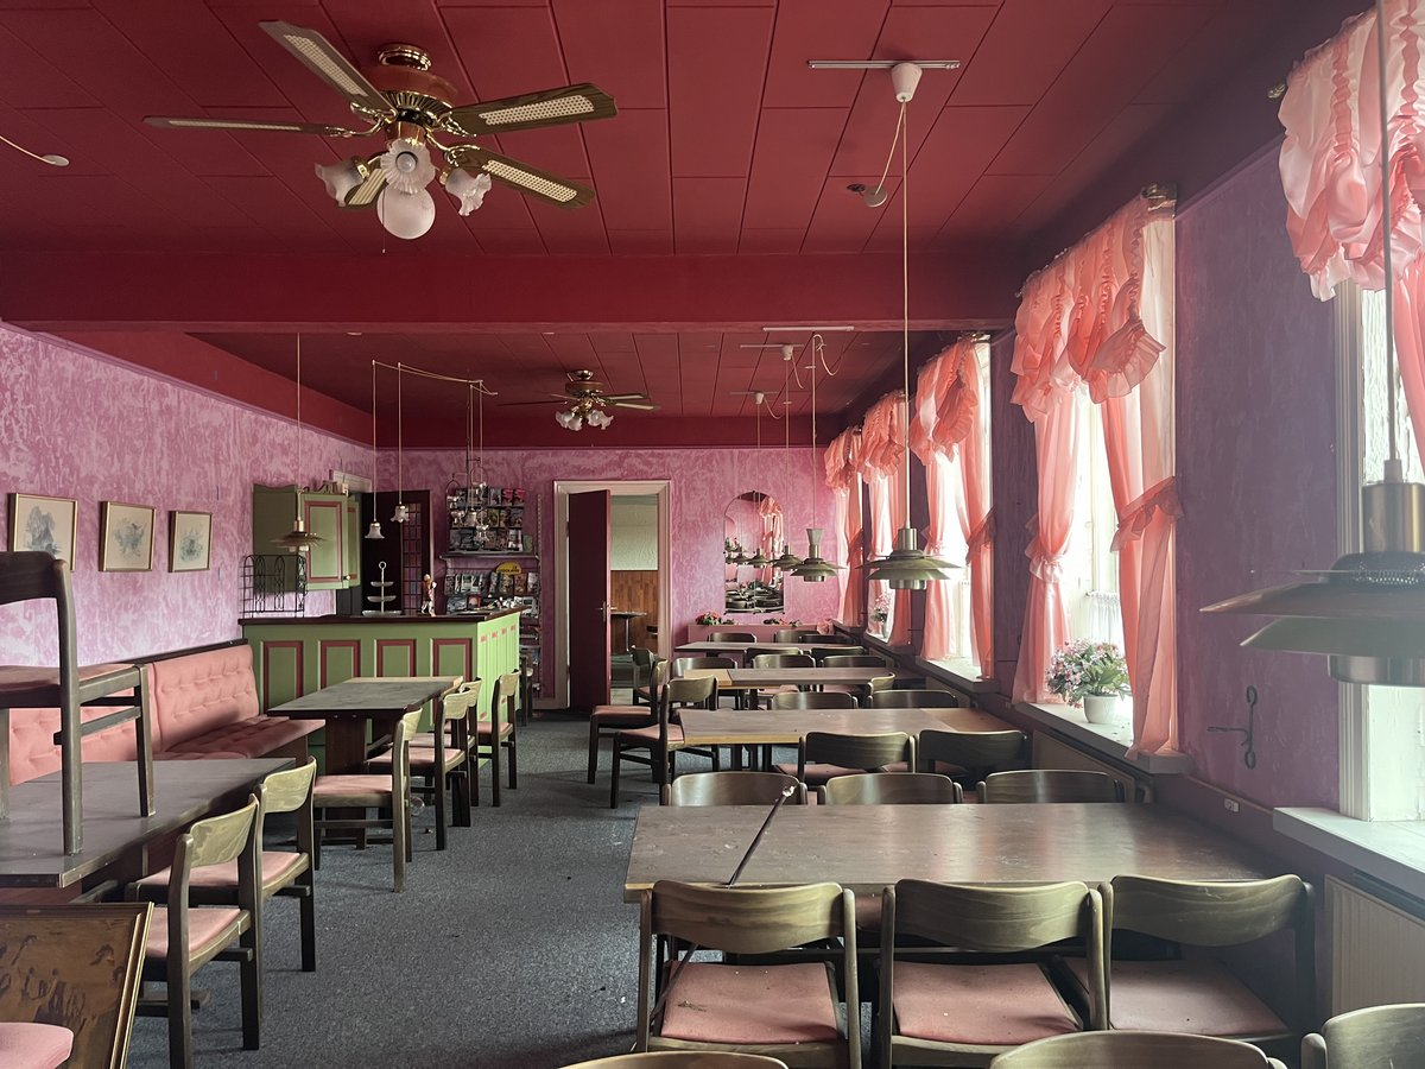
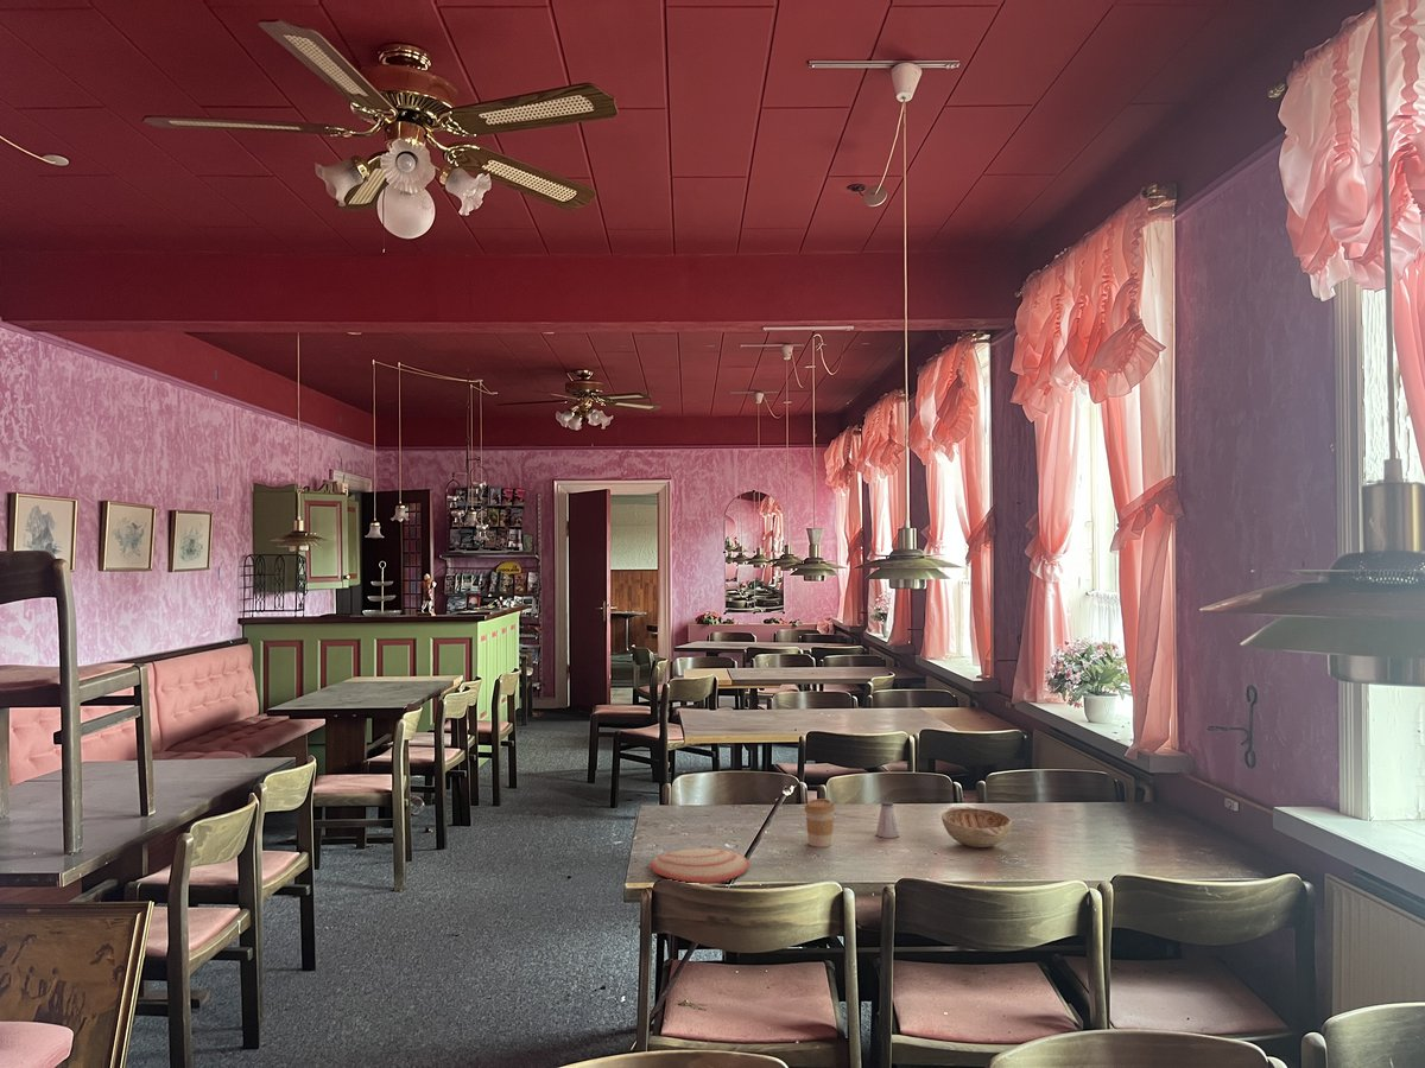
+ plate [650,847,750,884]
+ saltshaker [875,800,900,839]
+ decorative bowl [940,806,1013,848]
+ coffee cup [803,797,836,848]
